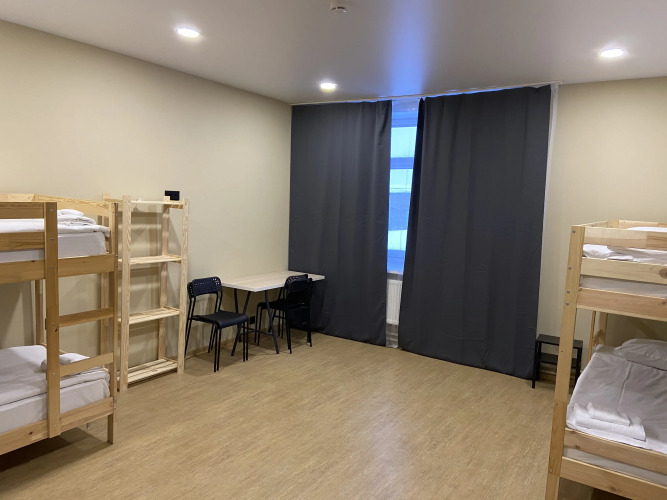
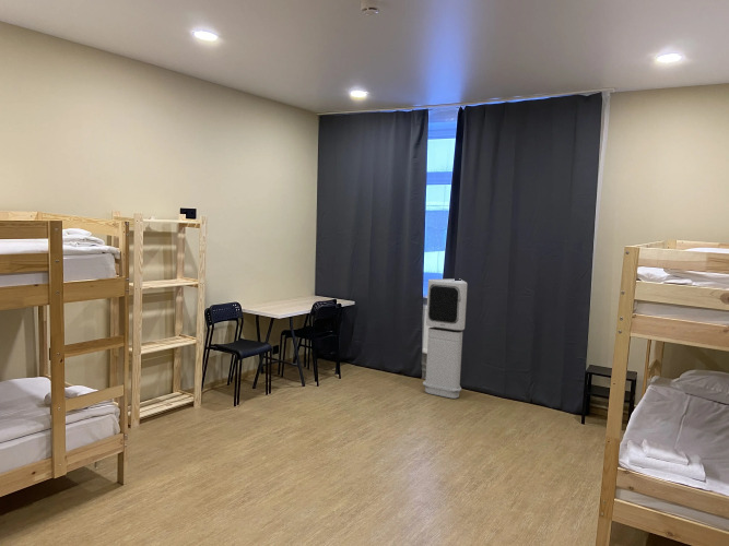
+ air purifier [422,277,468,400]
